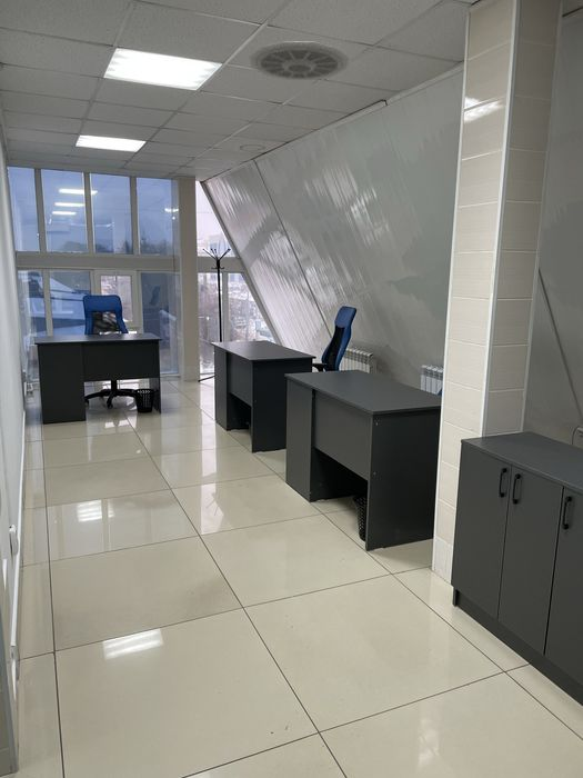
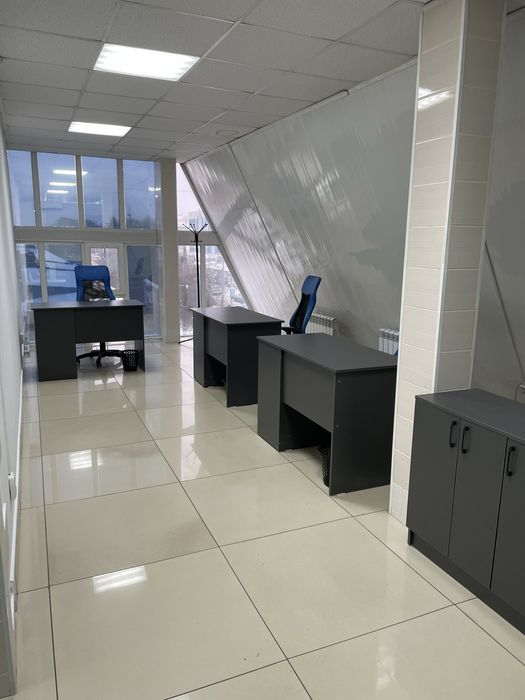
- ceiling vent [249,40,350,81]
